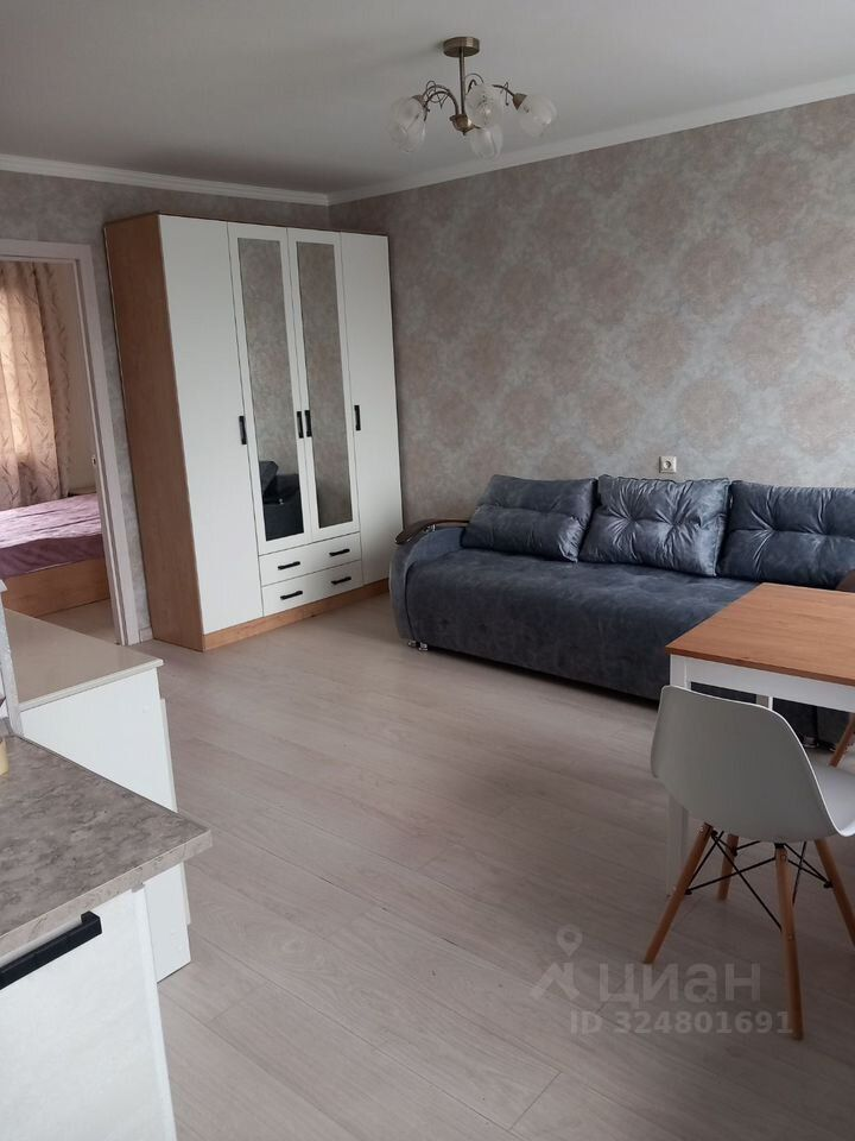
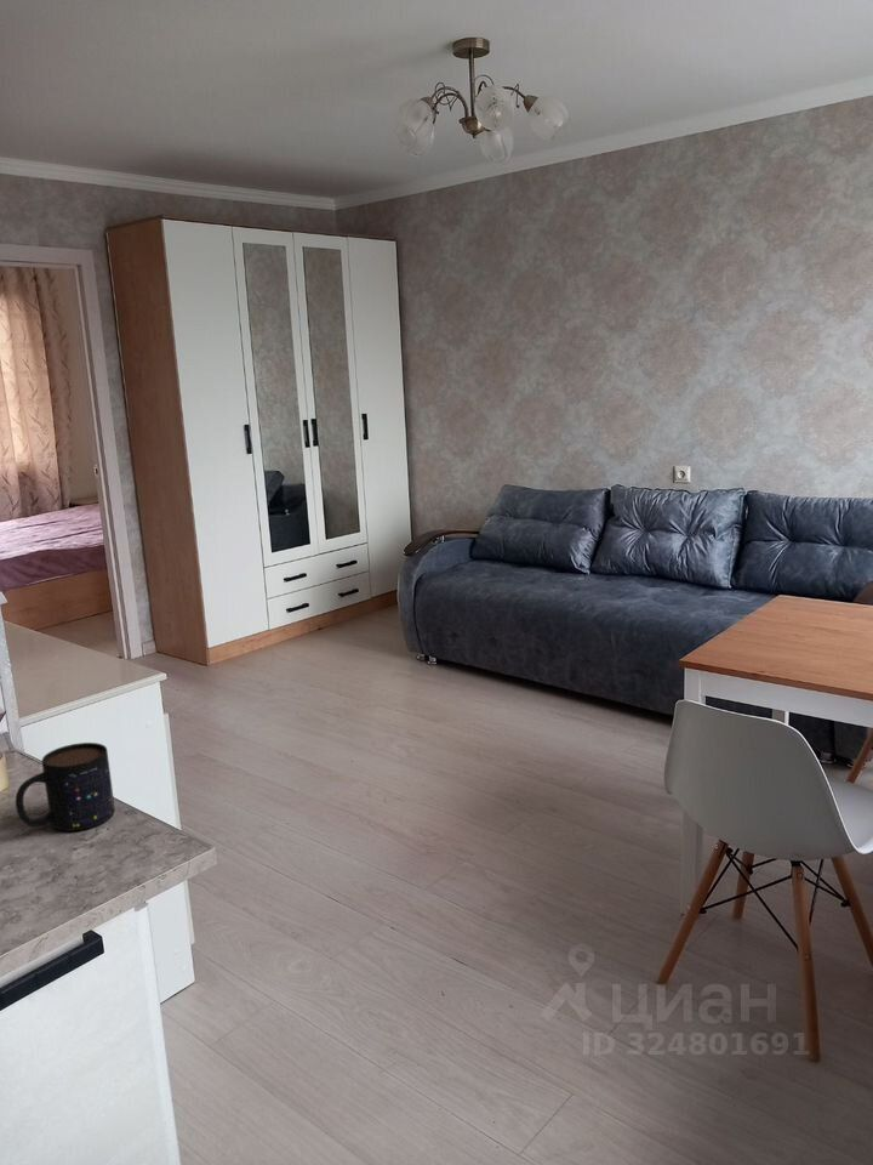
+ mug [15,741,116,832]
